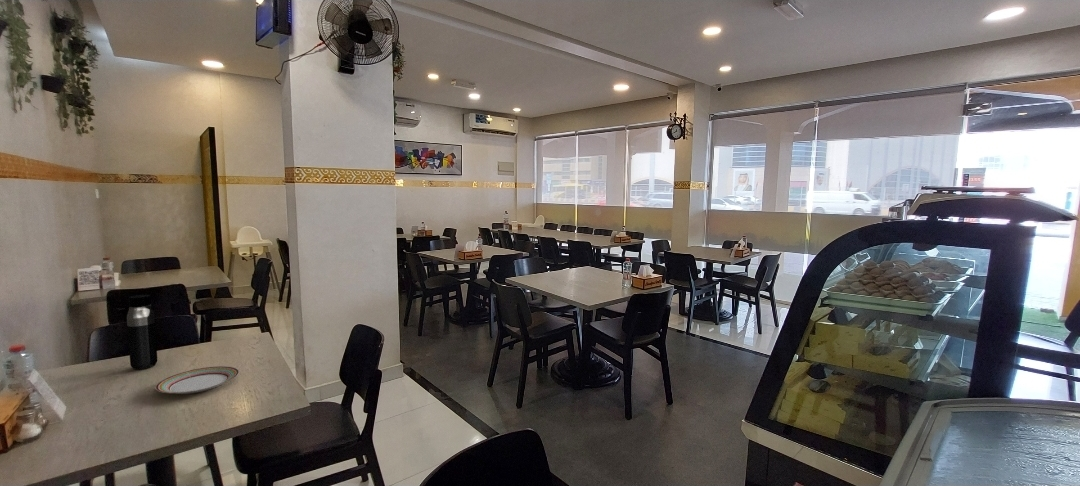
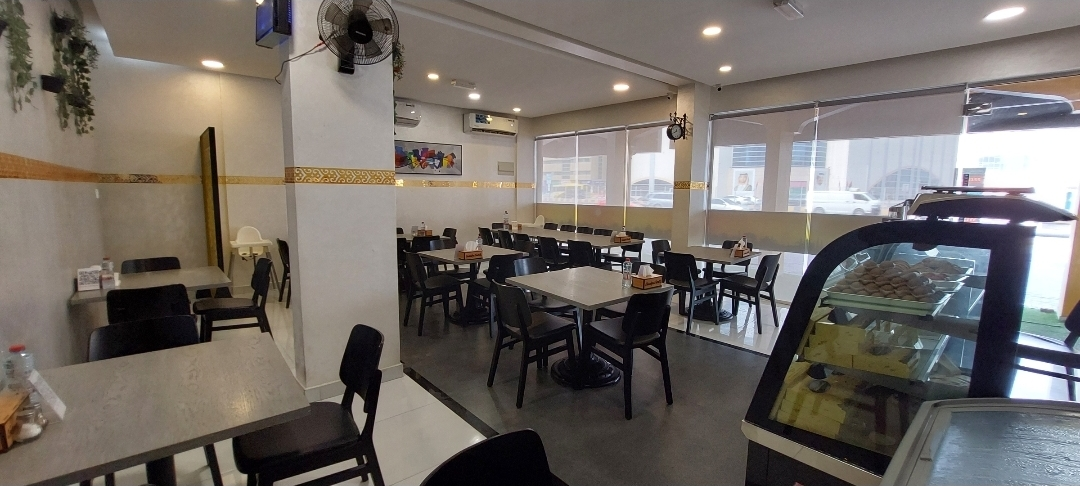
- water bottle [126,294,158,371]
- plate [155,365,240,395]
